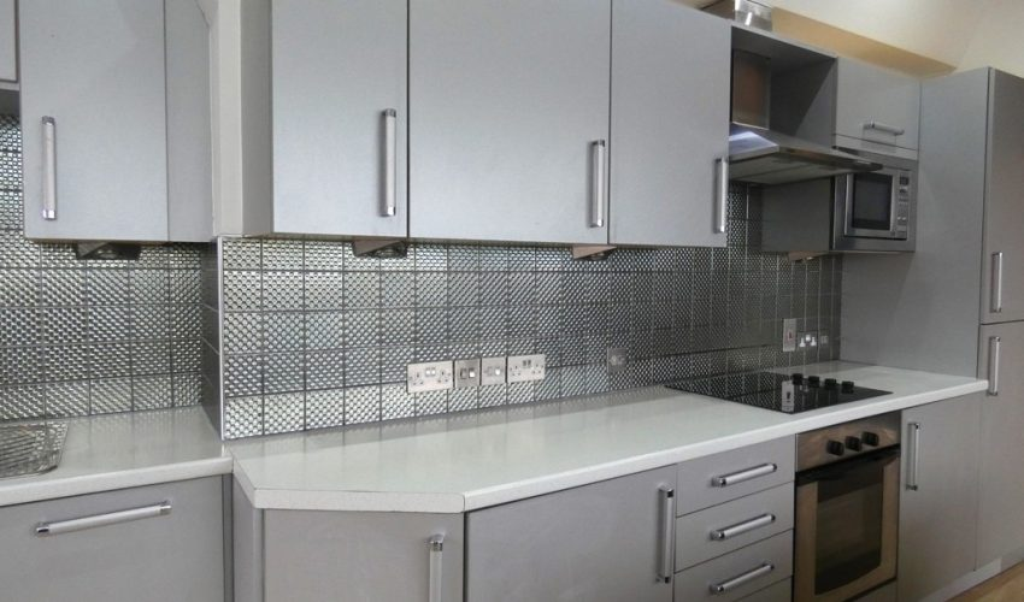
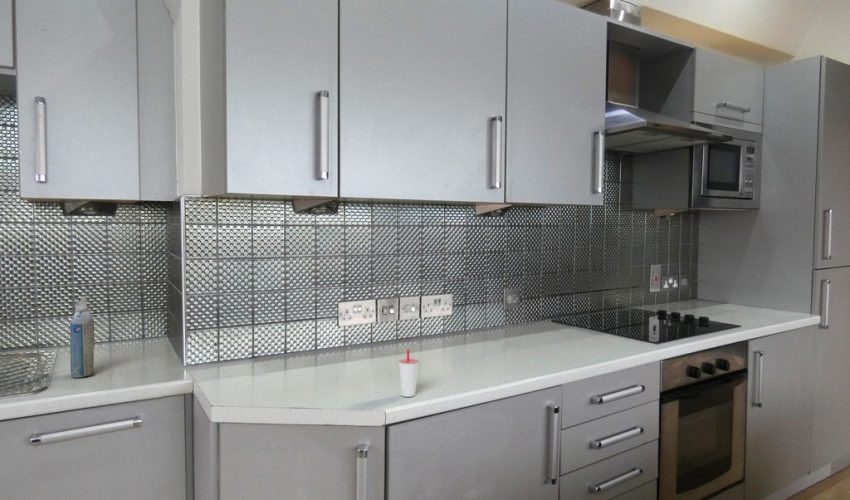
+ cup [398,349,420,398]
+ aerosol can [69,295,95,378]
